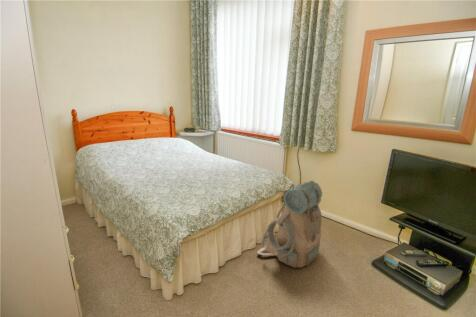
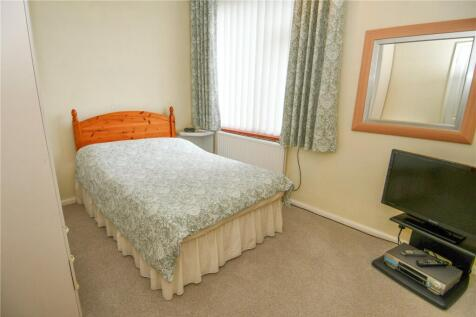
- backpack [256,180,323,269]
